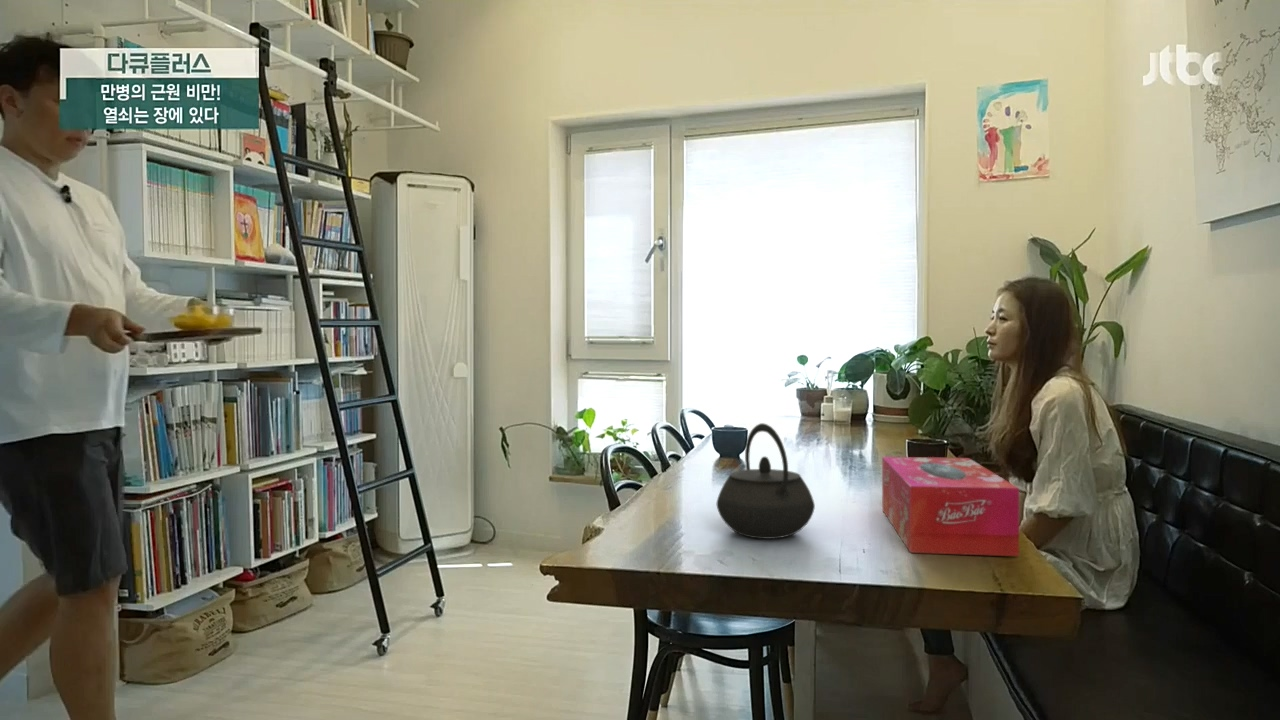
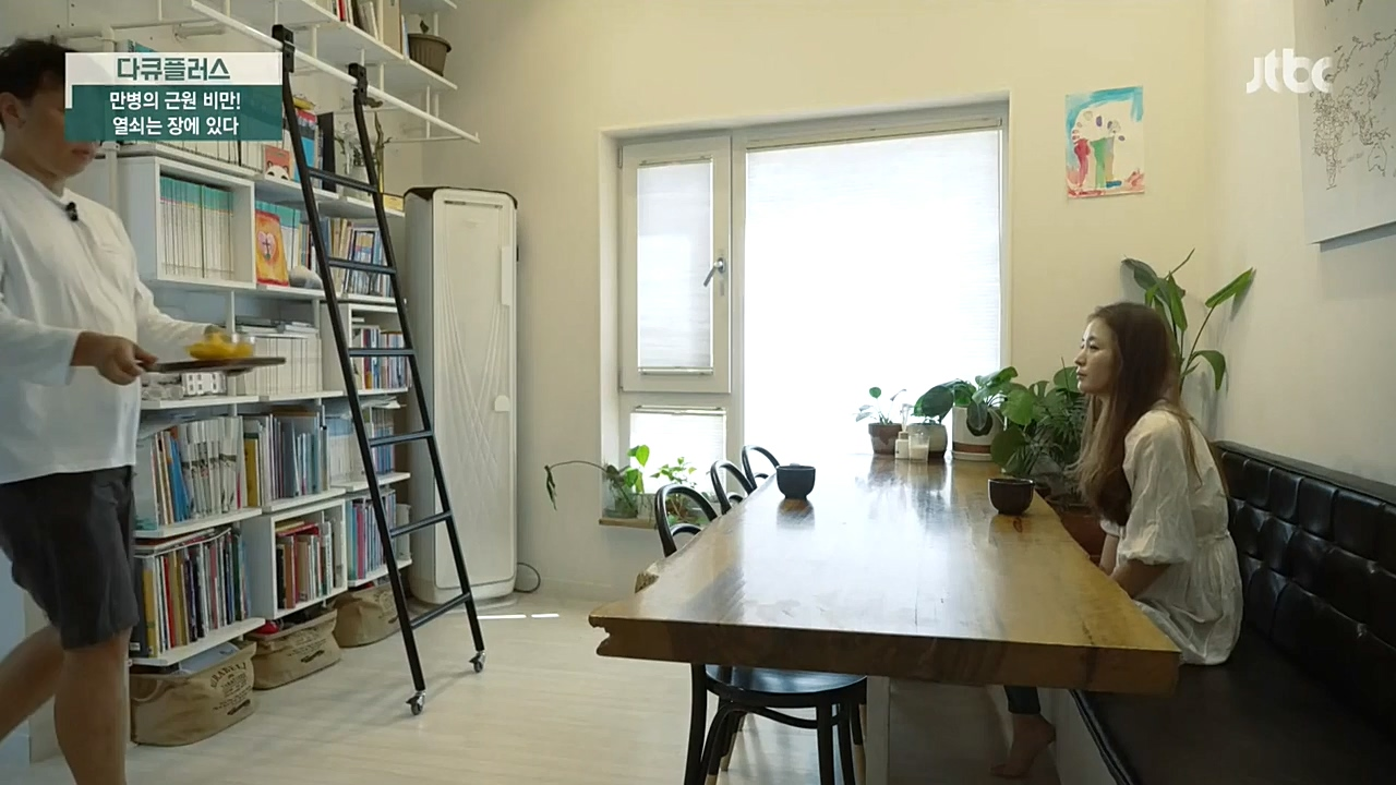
- tissue box [881,456,1020,557]
- kettle [716,422,816,540]
